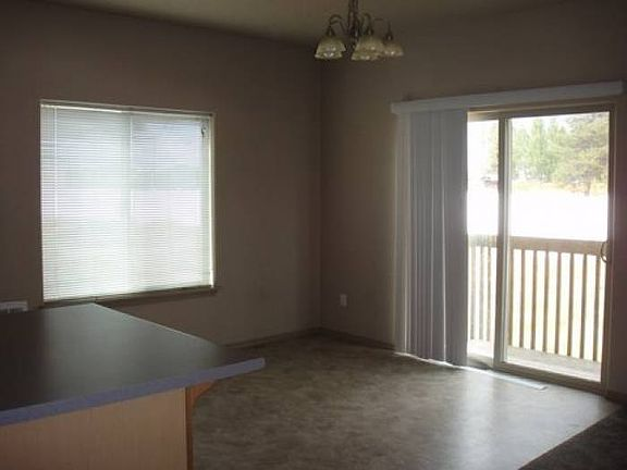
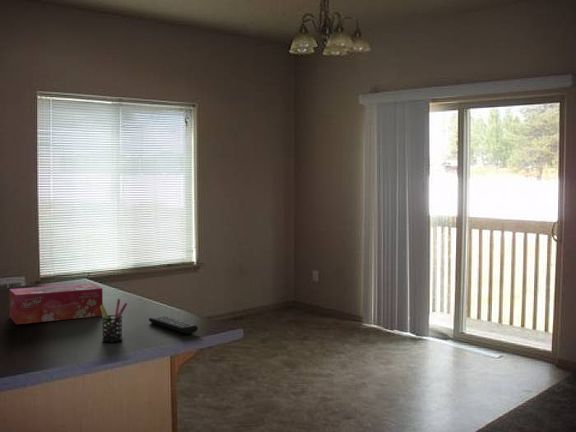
+ remote control [148,315,199,335]
+ pen holder [100,298,128,343]
+ tissue box [8,282,104,325]
